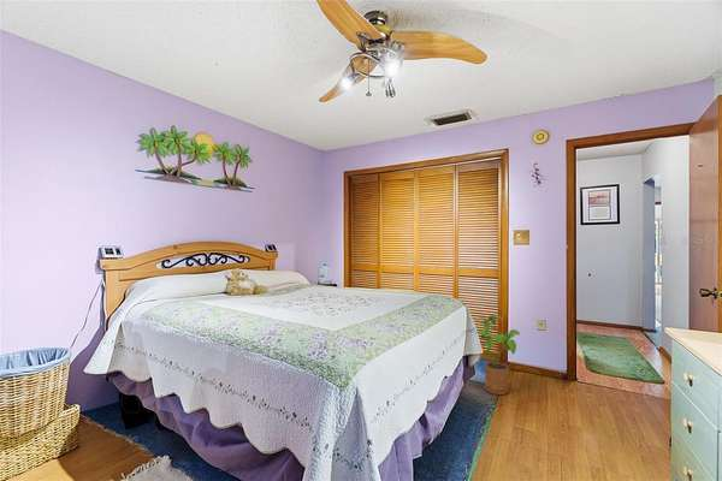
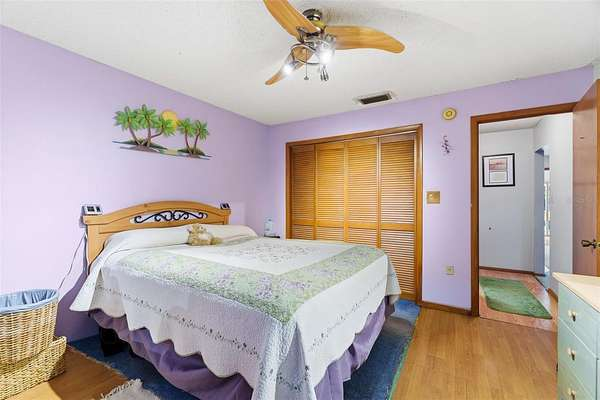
- house plant [477,314,521,396]
